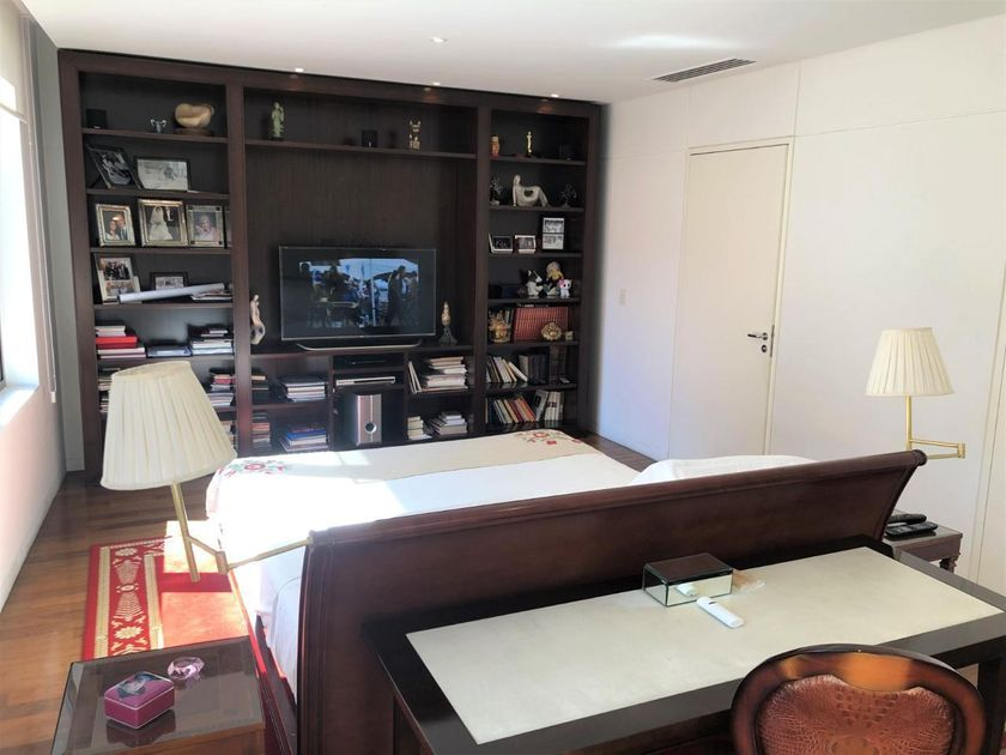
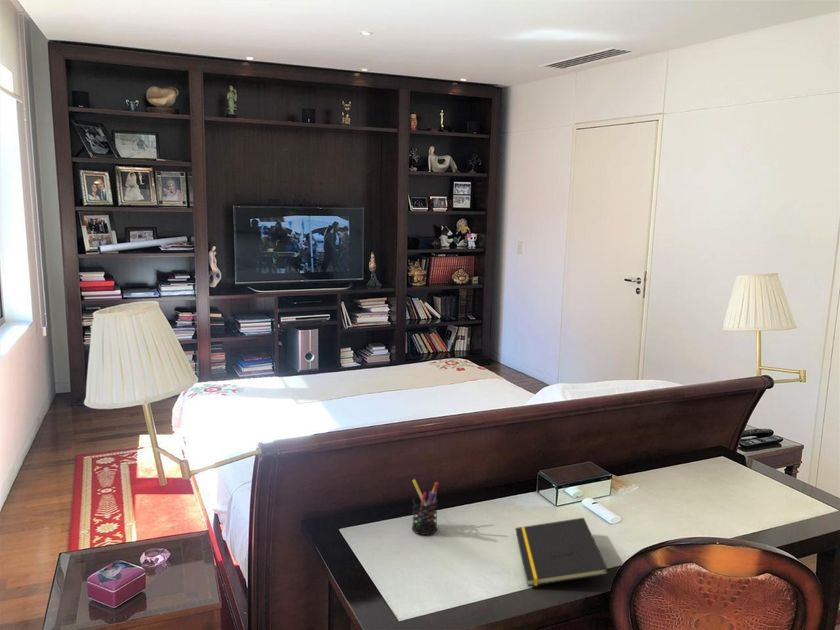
+ pen holder [411,478,439,536]
+ notepad [514,517,609,587]
